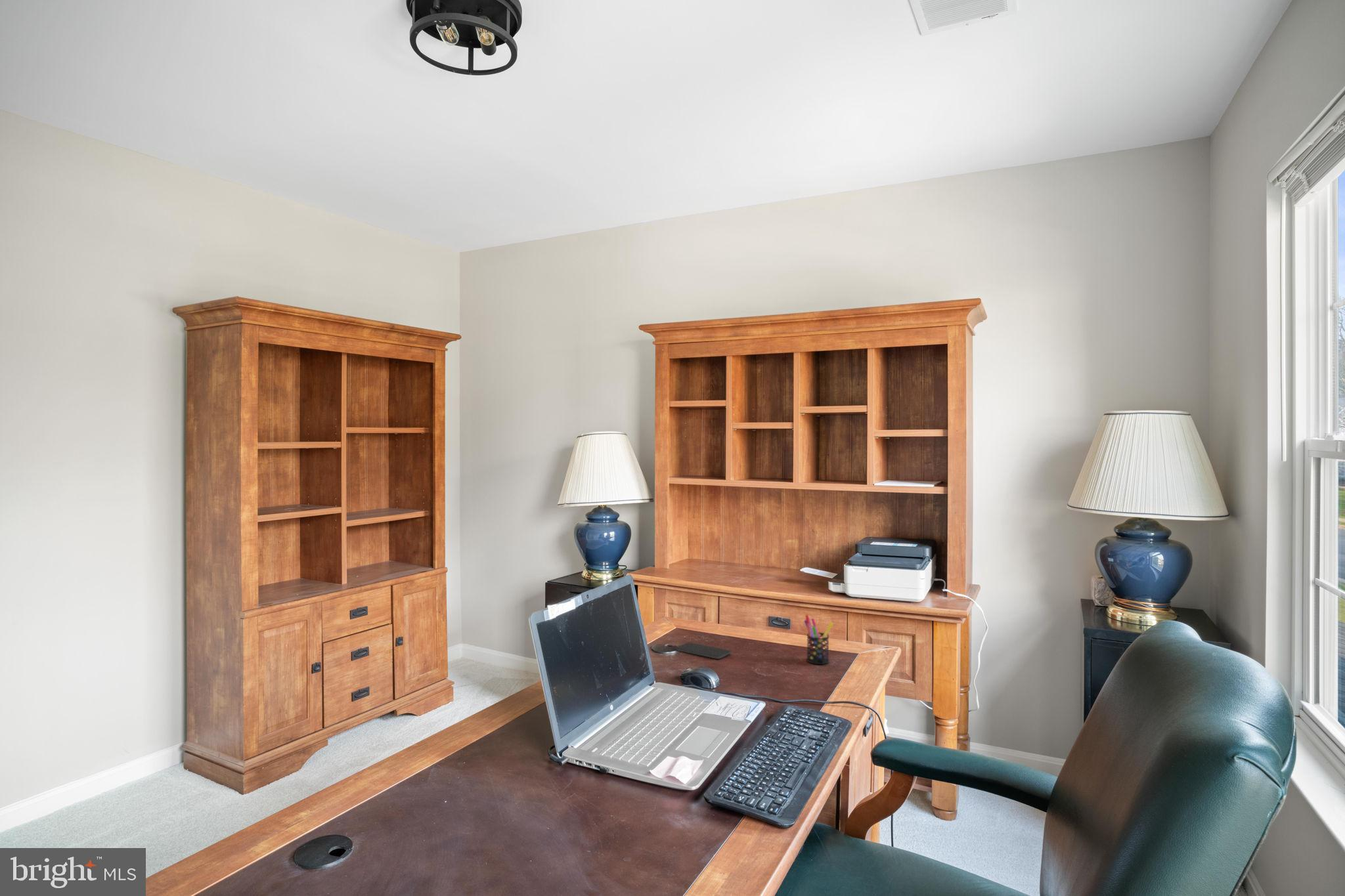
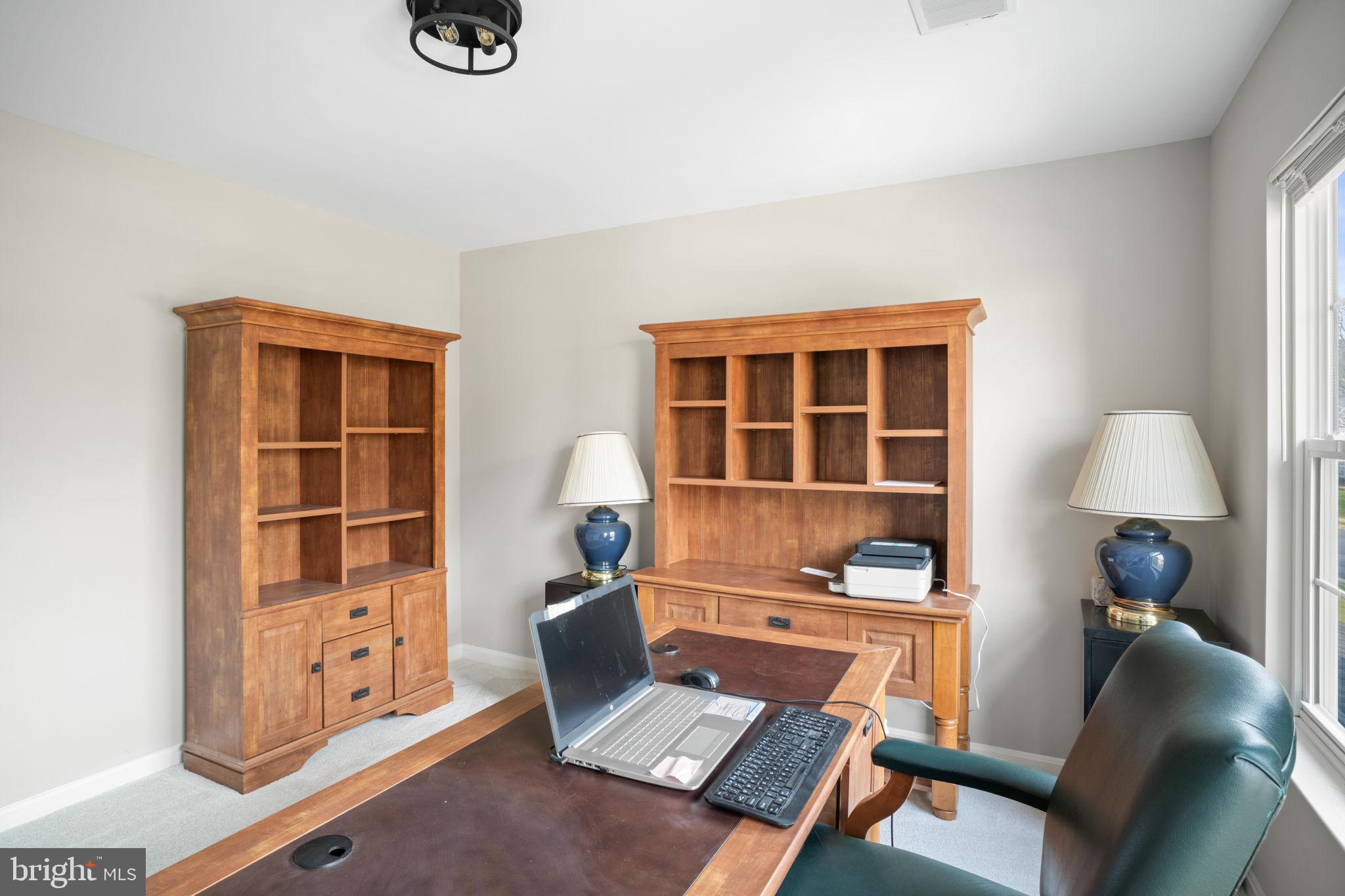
- pen holder [803,614,834,665]
- smartphone [675,642,732,660]
